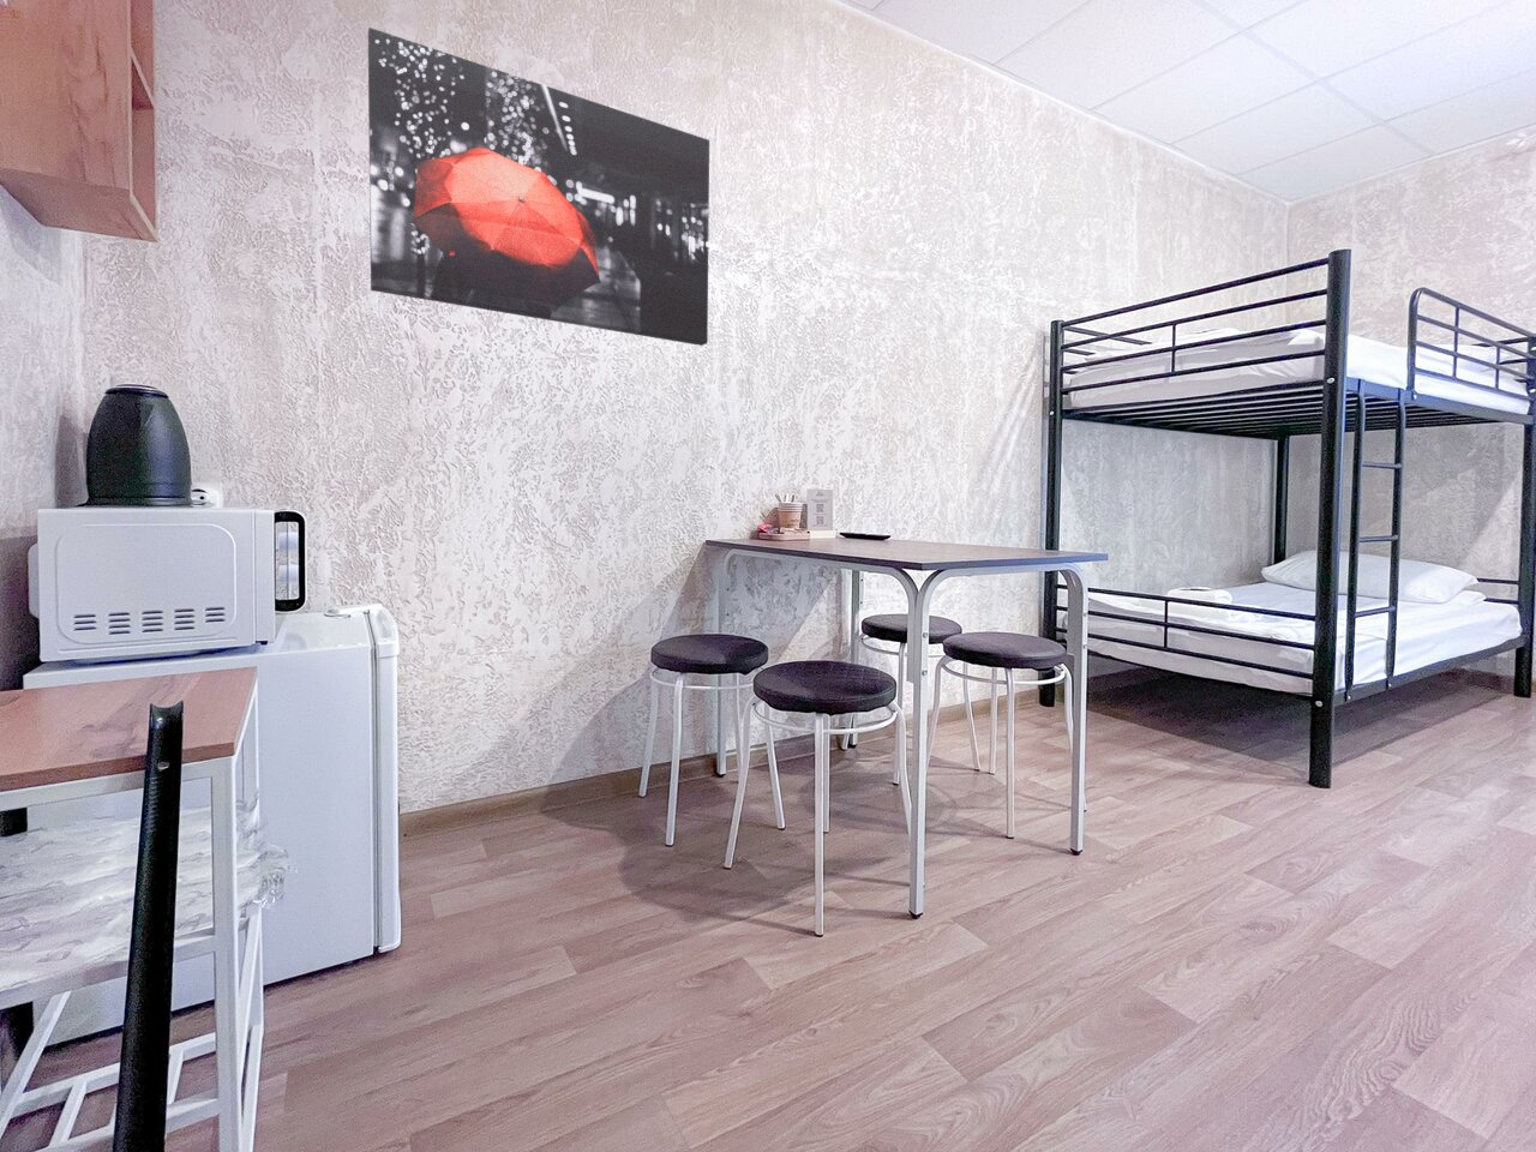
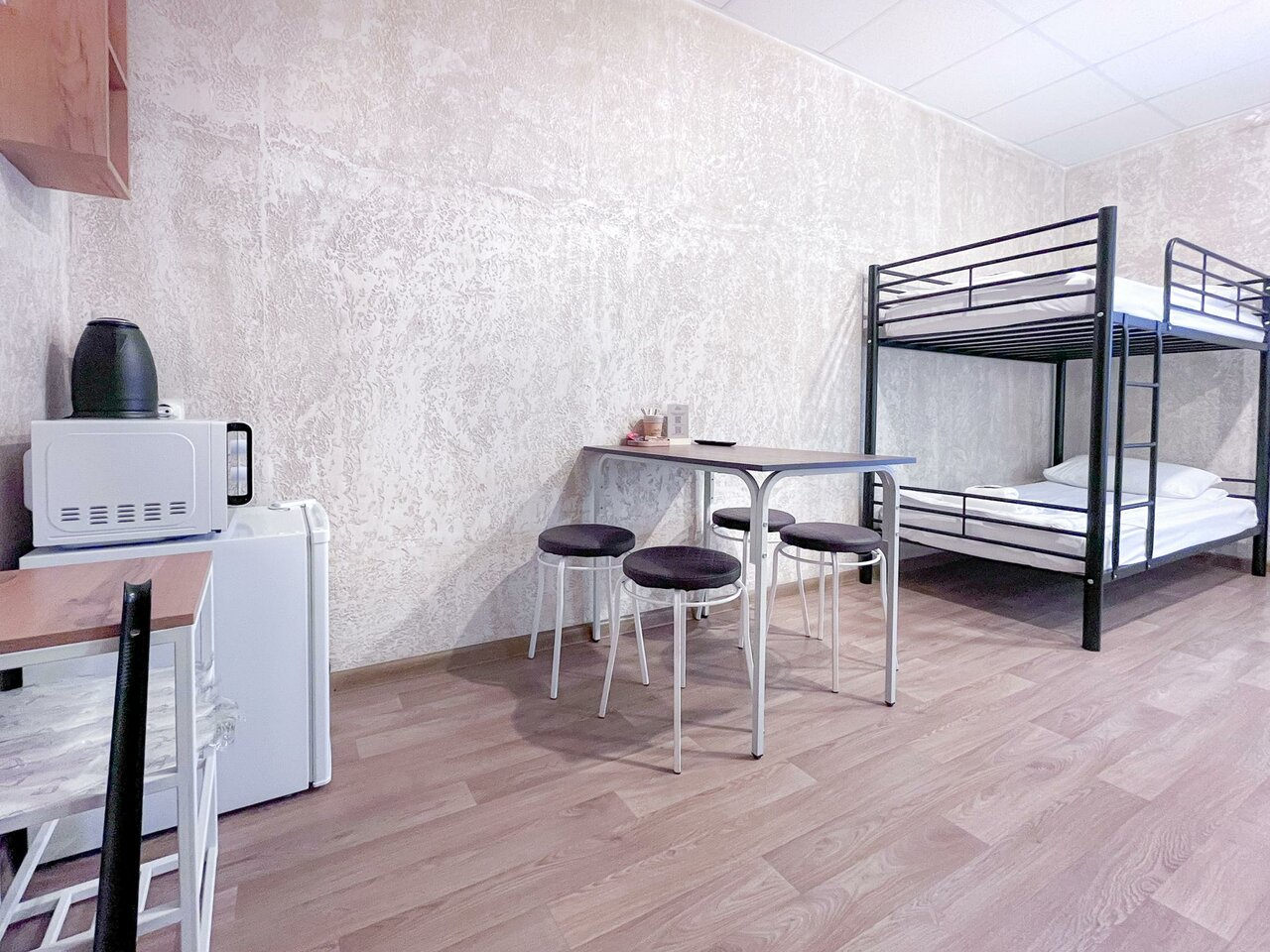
- wall art [368,27,710,347]
